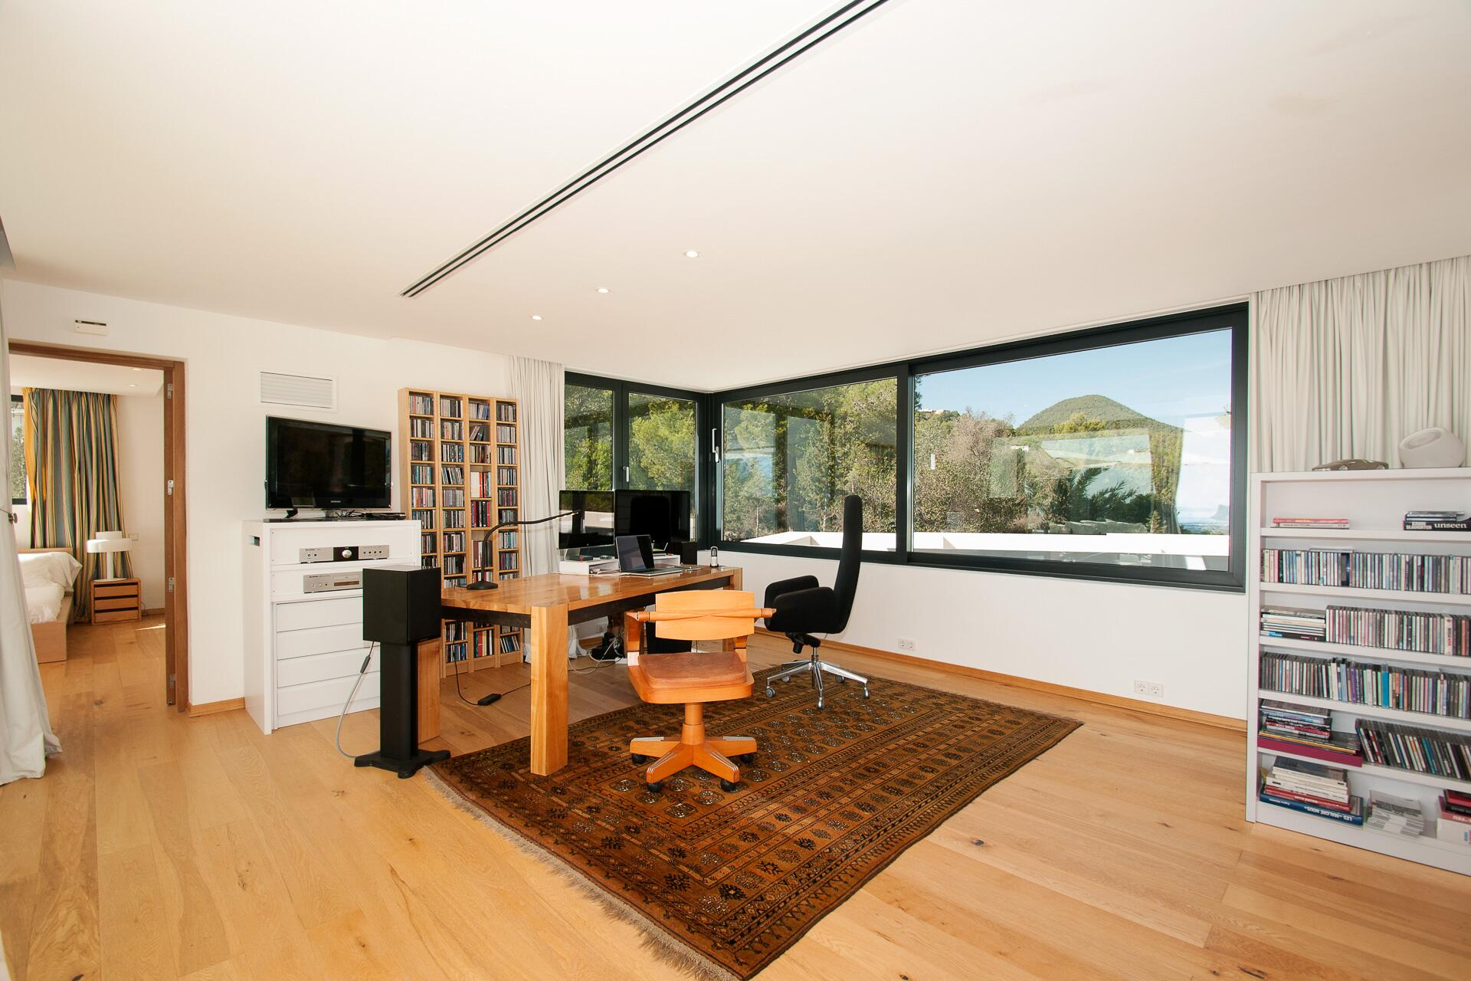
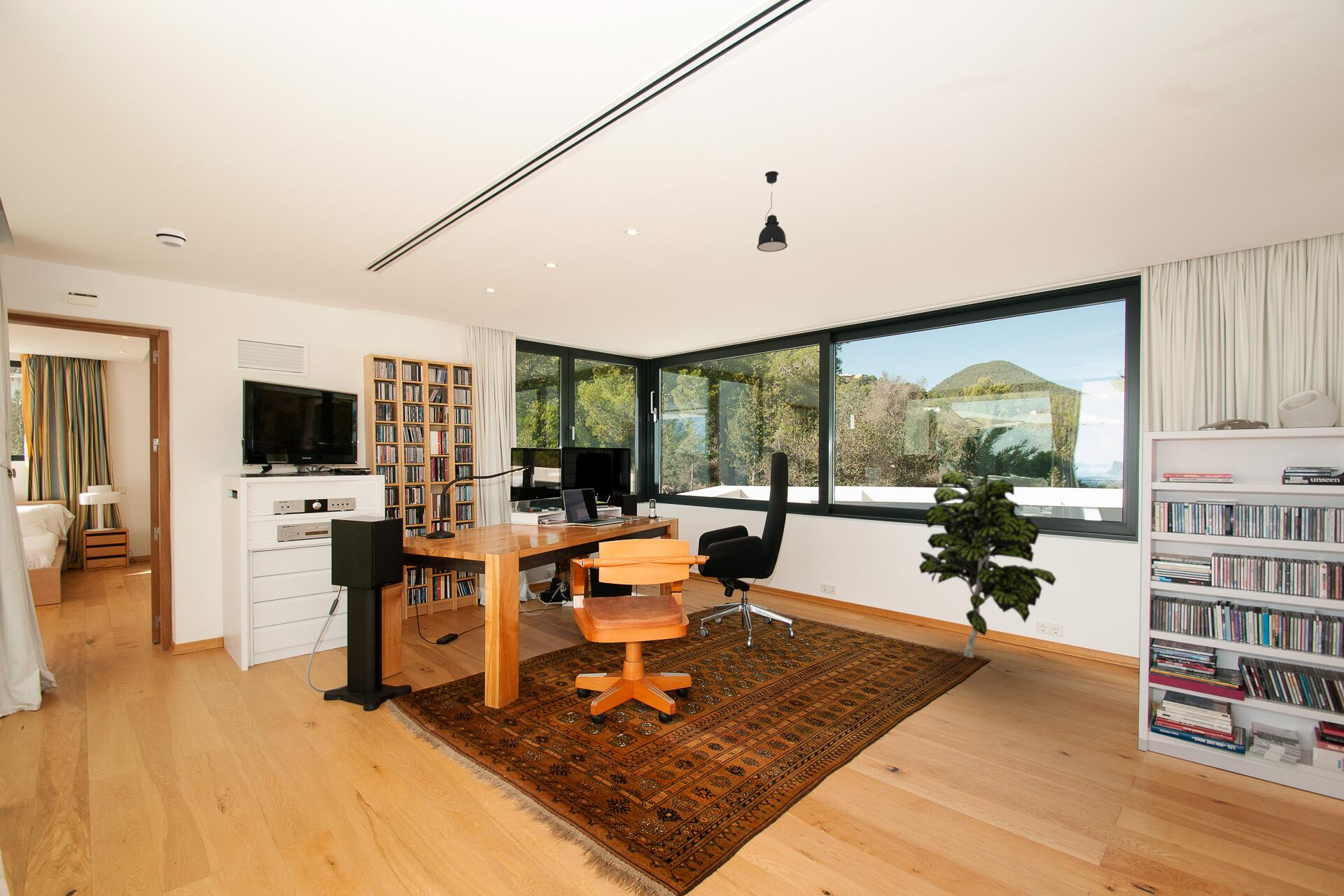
+ pendant light [757,171,788,253]
+ indoor plant [918,470,1057,659]
+ smoke detector [155,227,187,248]
